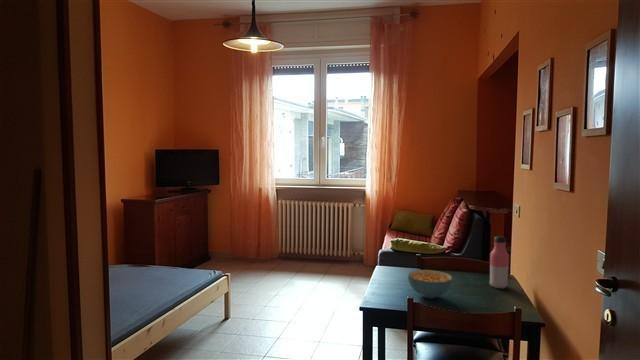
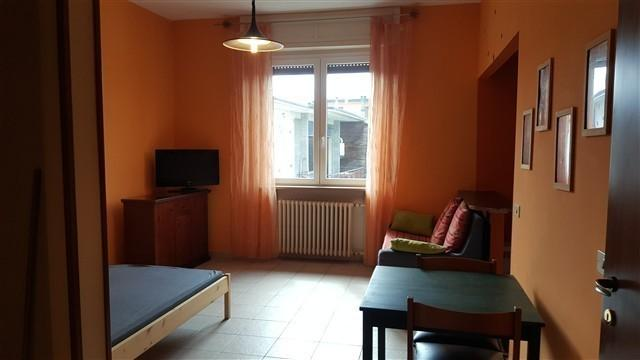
- cereal bowl [407,269,453,299]
- water bottle [488,235,510,290]
